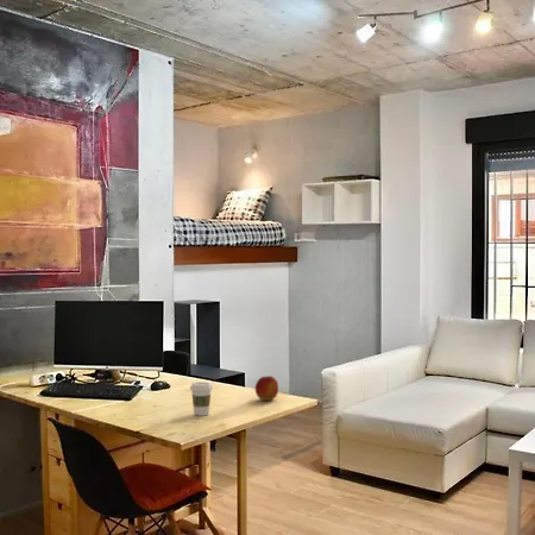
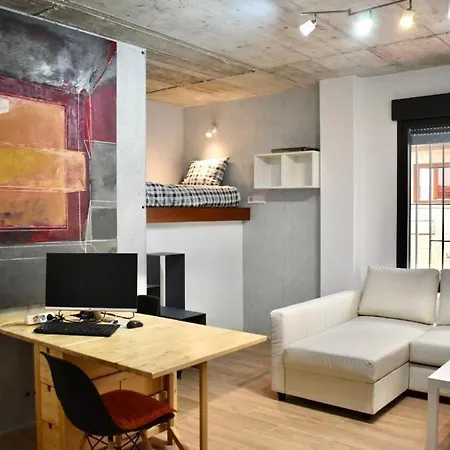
- coffee cup [189,380,214,417]
- apple [254,374,279,402]
